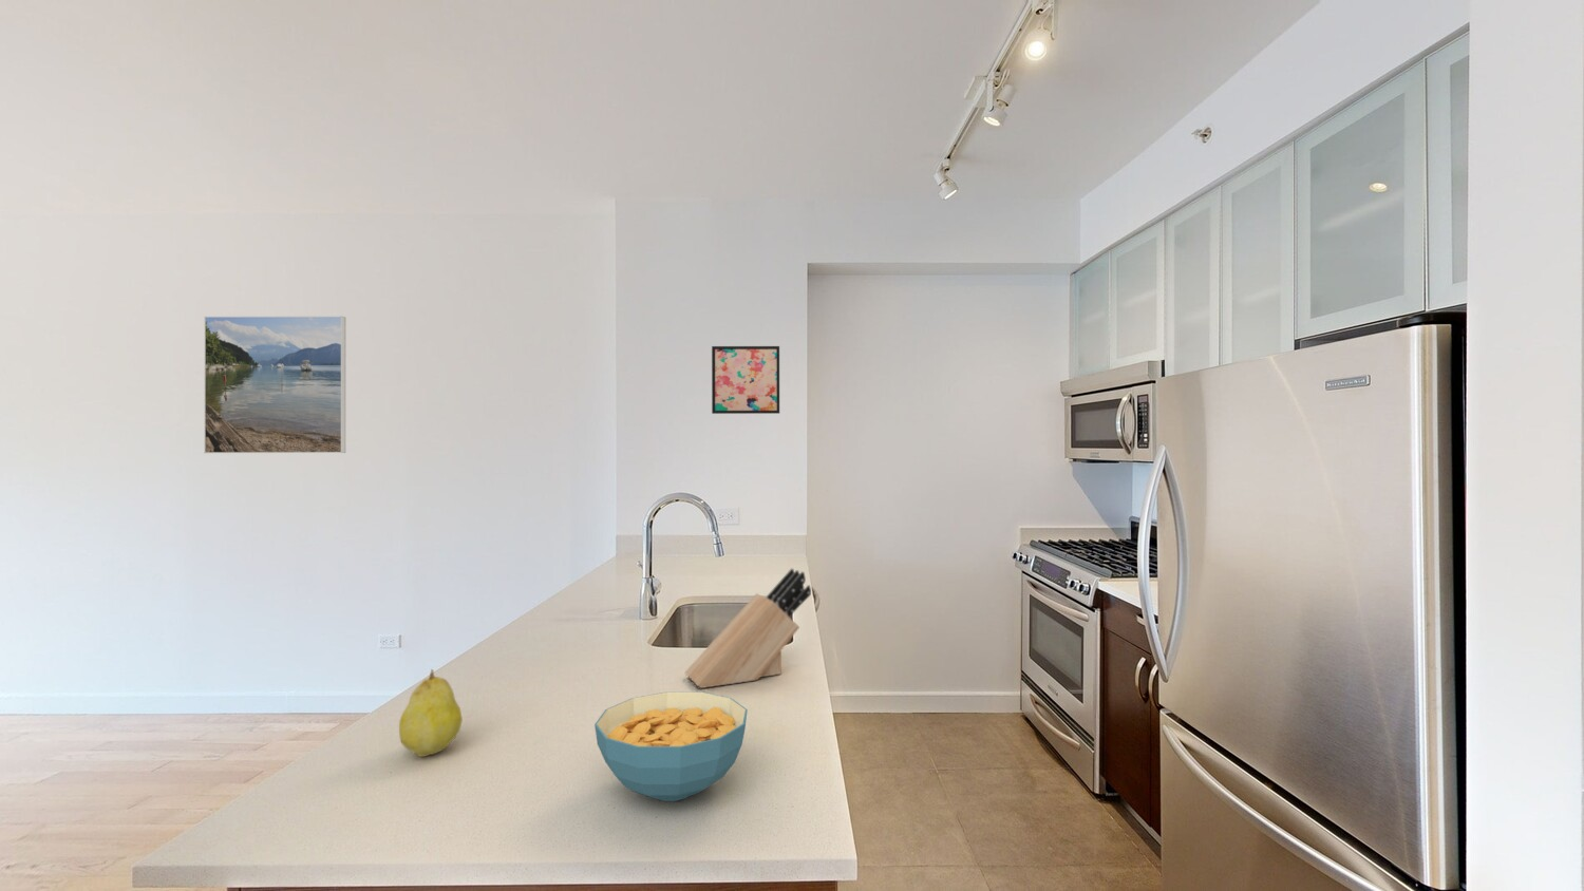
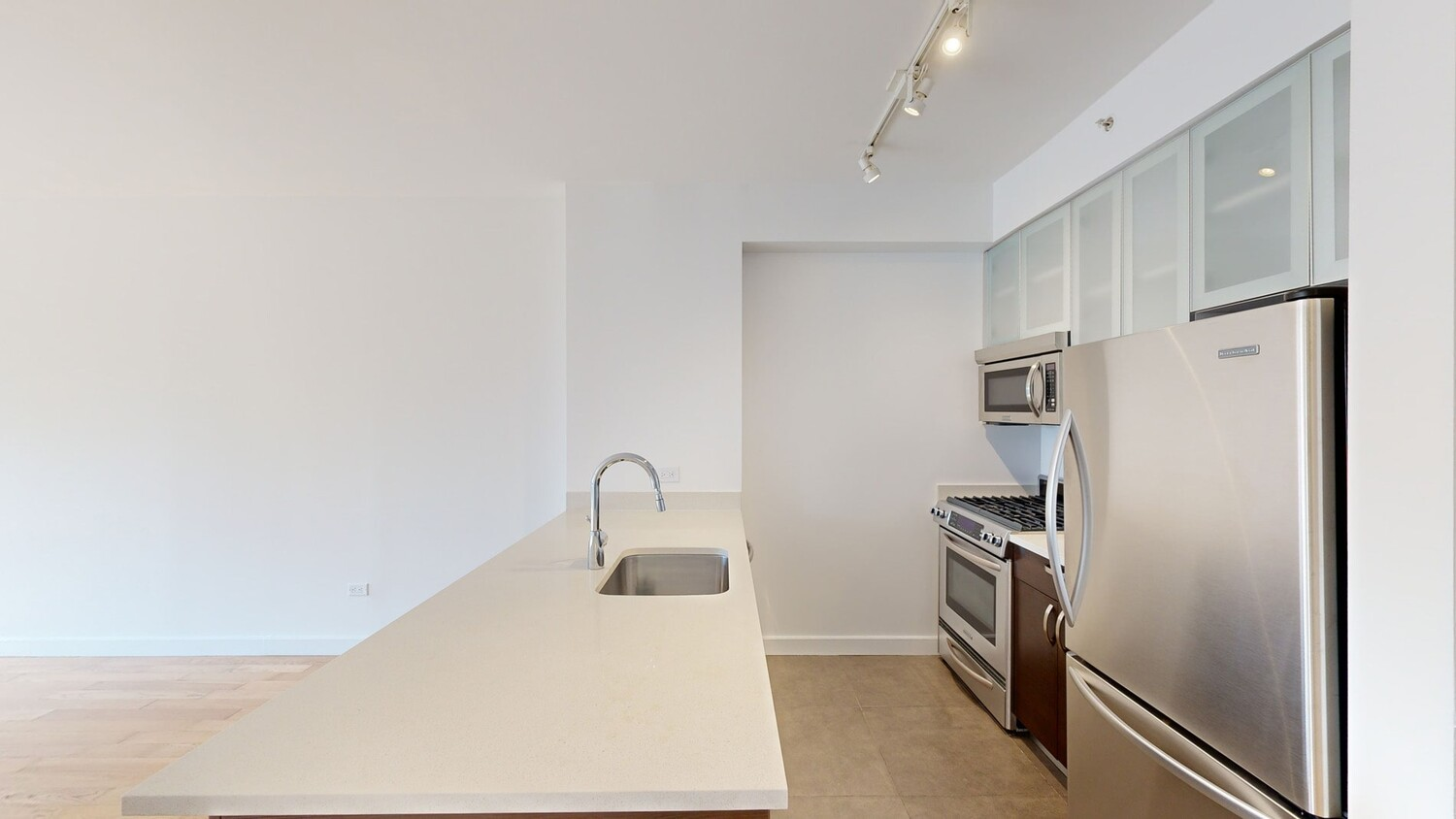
- cereal bowl [594,691,748,802]
- fruit [398,668,463,758]
- knife block [684,568,812,690]
- wall art [710,345,780,414]
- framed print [203,315,346,454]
